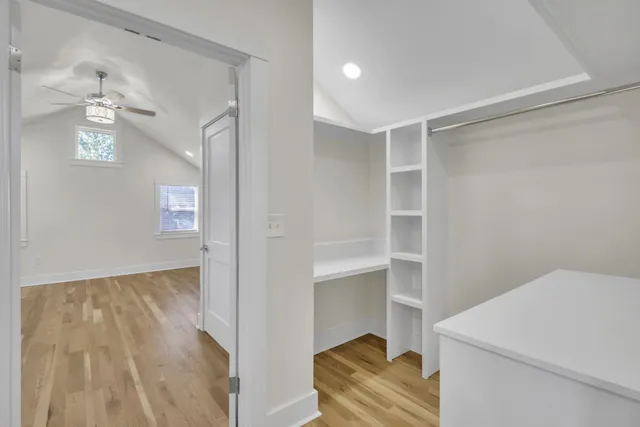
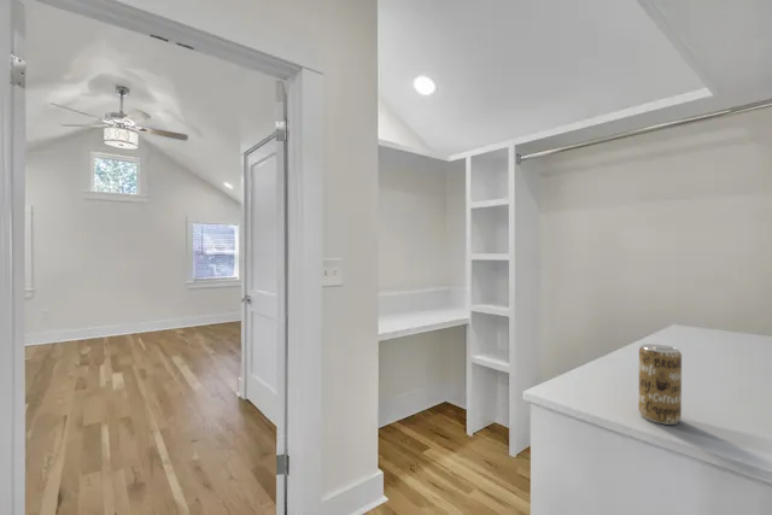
+ beverage can [637,343,683,426]
